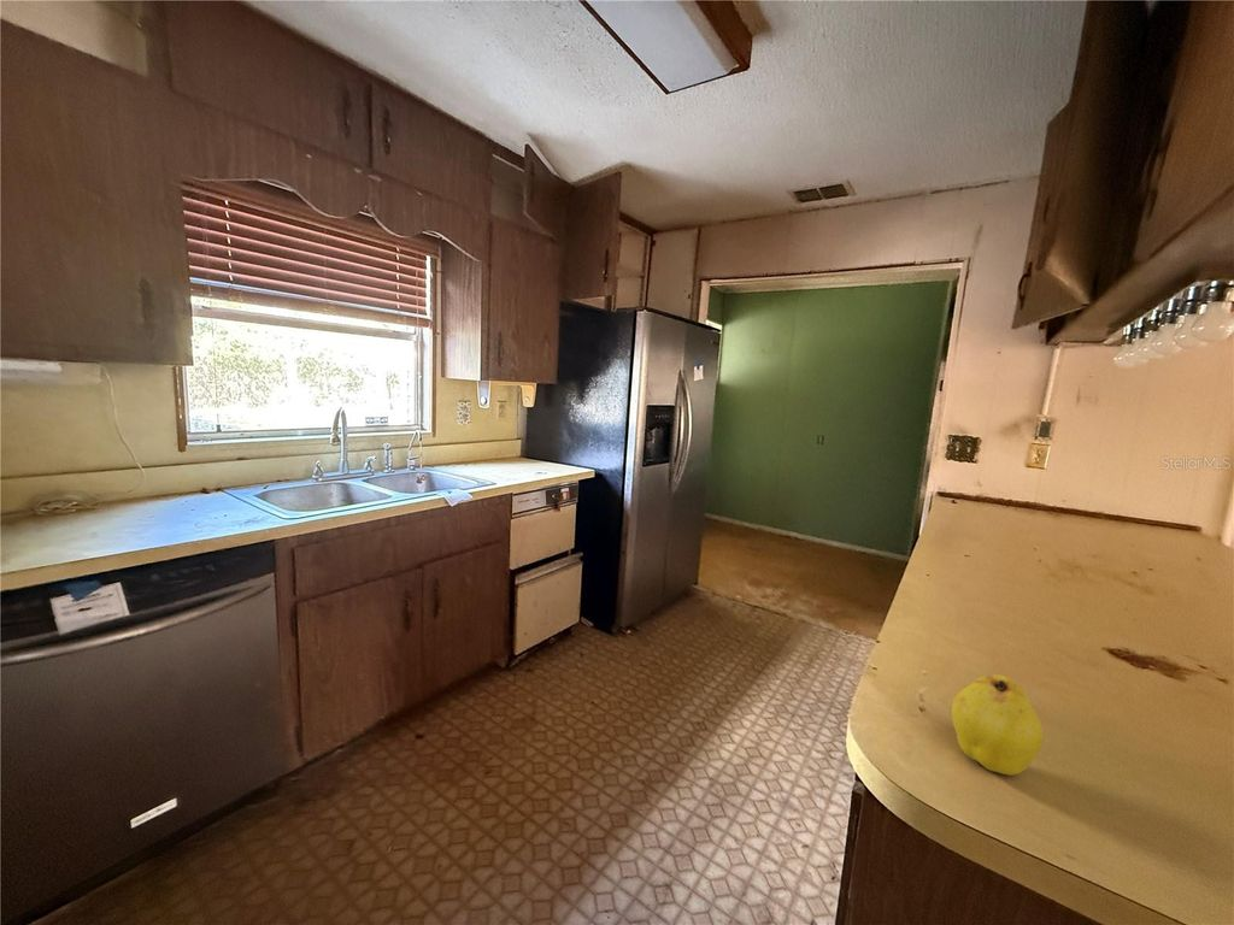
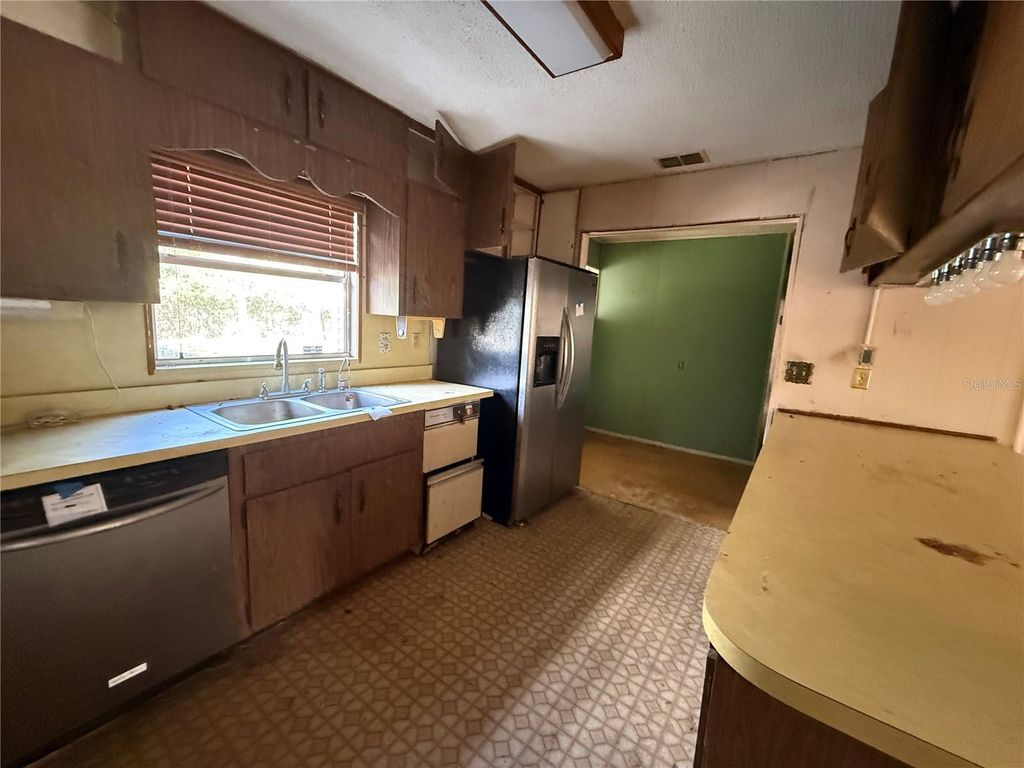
- fruit [951,673,1044,777]
